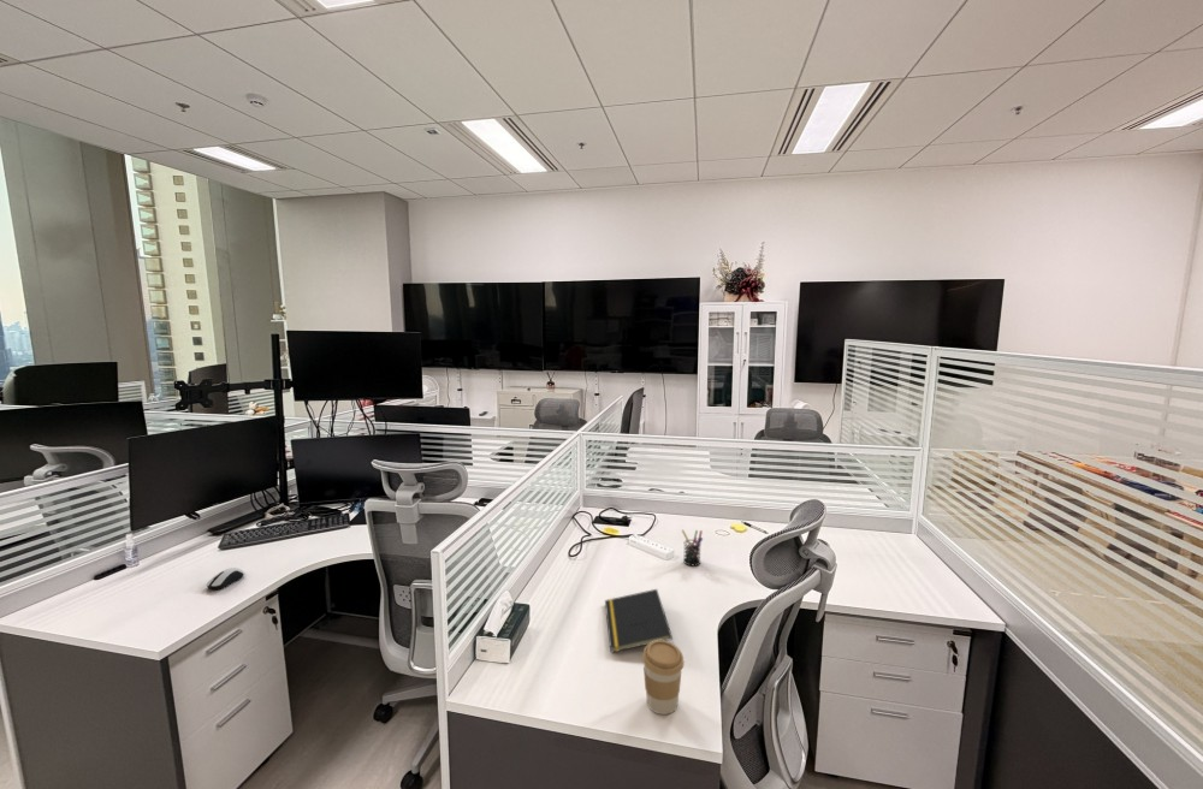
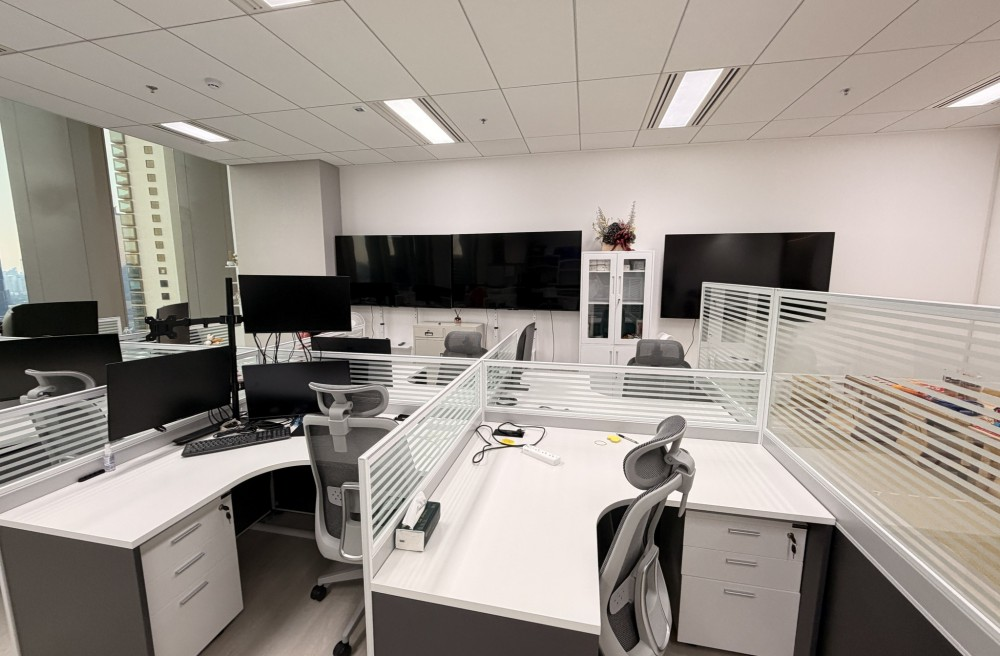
- pen holder [681,529,704,566]
- computer mouse [205,566,245,591]
- notepad [604,588,674,654]
- coffee cup [641,640,686,716]
